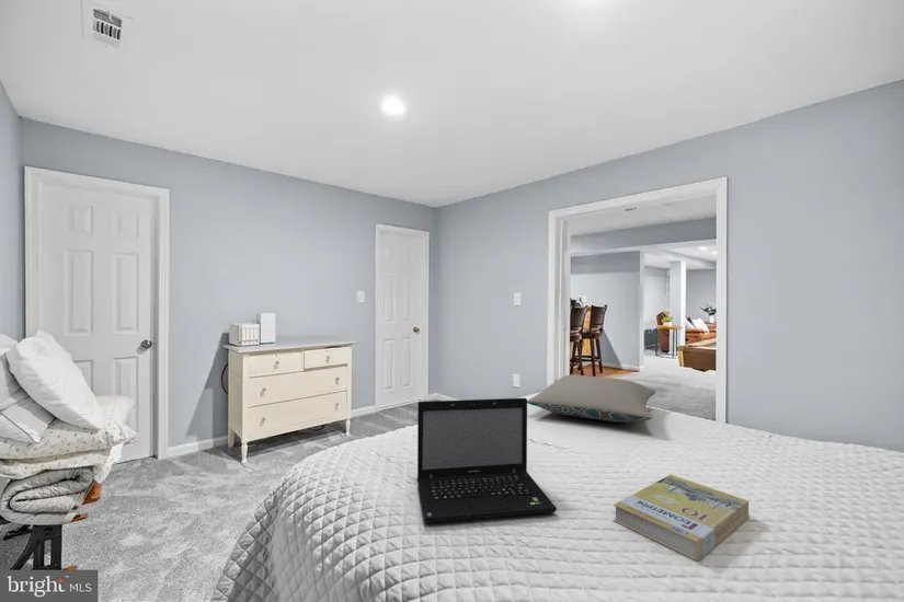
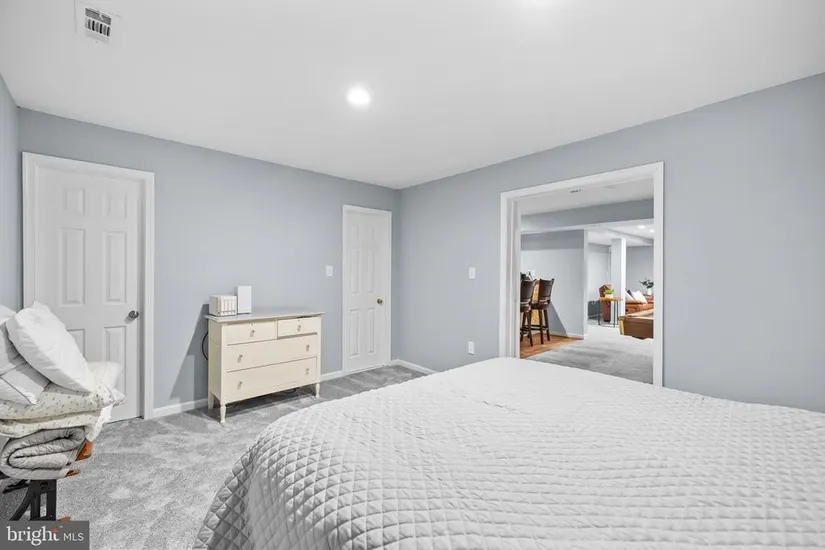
- book [613,474,749,563]
- laptop [416,397,558,524]
- pillow [527,374,656,424]
